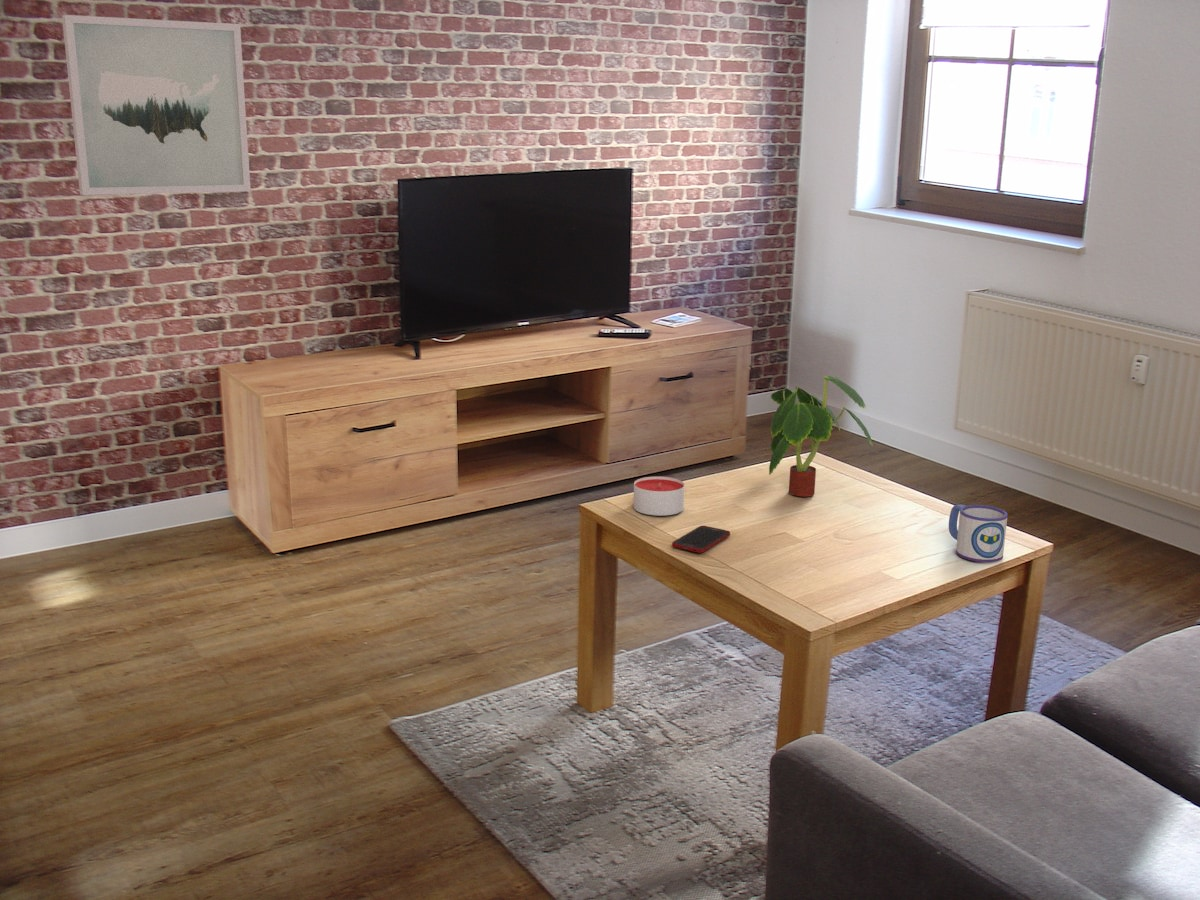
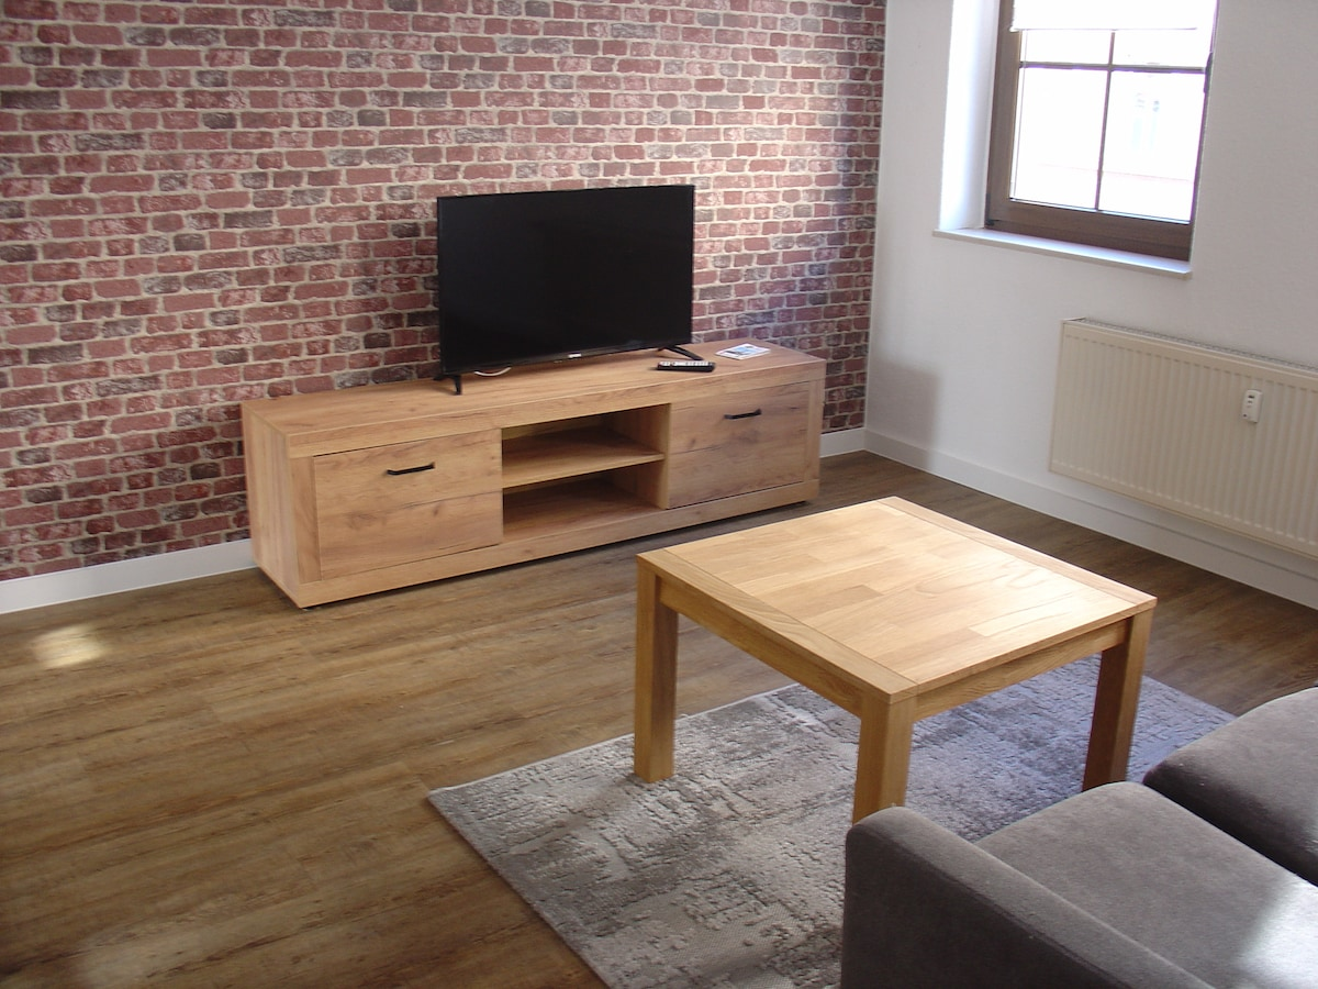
- cell phone [671,525,731,554]
- mug [948,504,1008,563]
- plant [768,375,874,498]
- candle [632,476,685,517]
- wall art [61,14,252,196]
